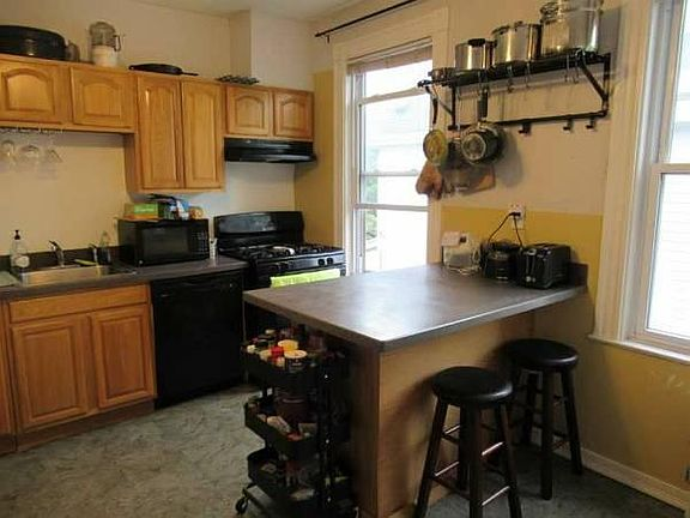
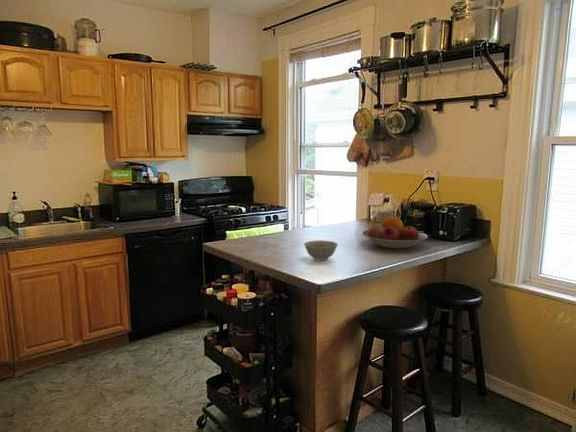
+ bowl [303,240,339,262]
+ fruit bowl [360,216,429,249]
